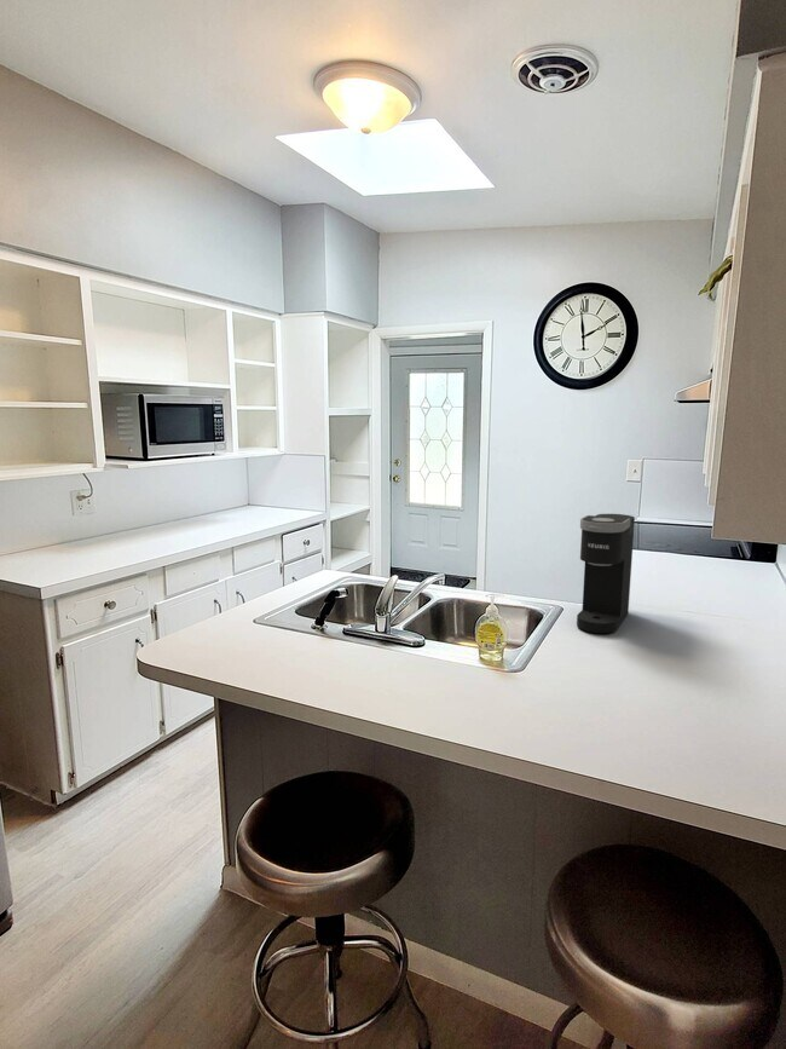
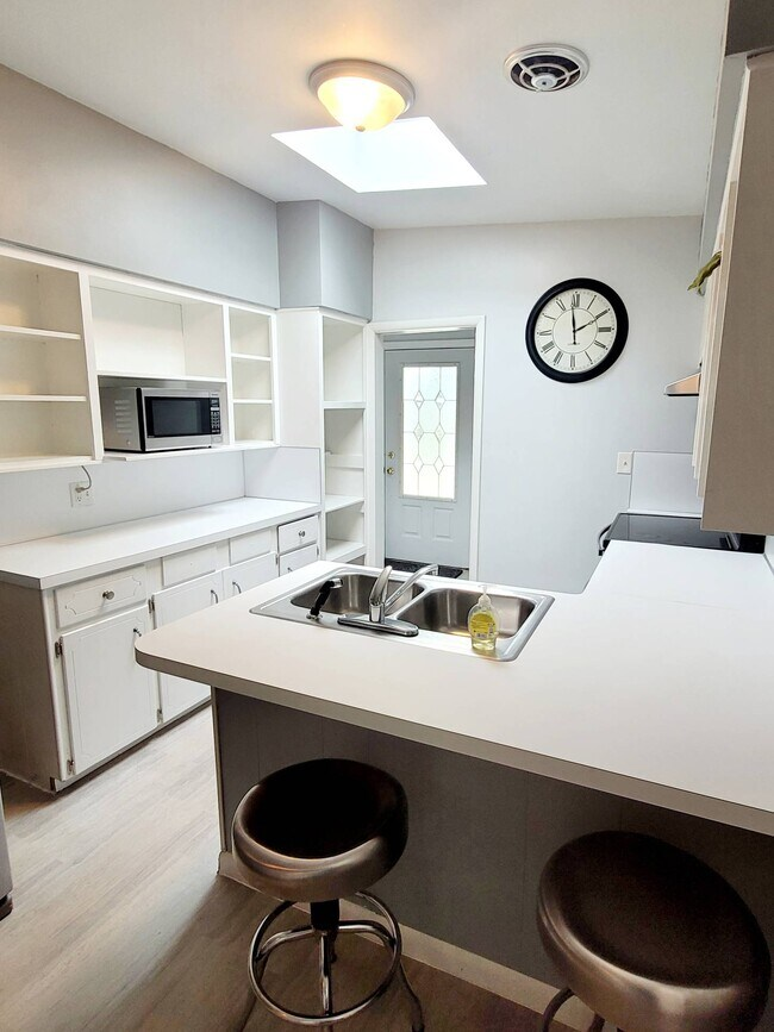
- coffee maker [576,513,636,634]
